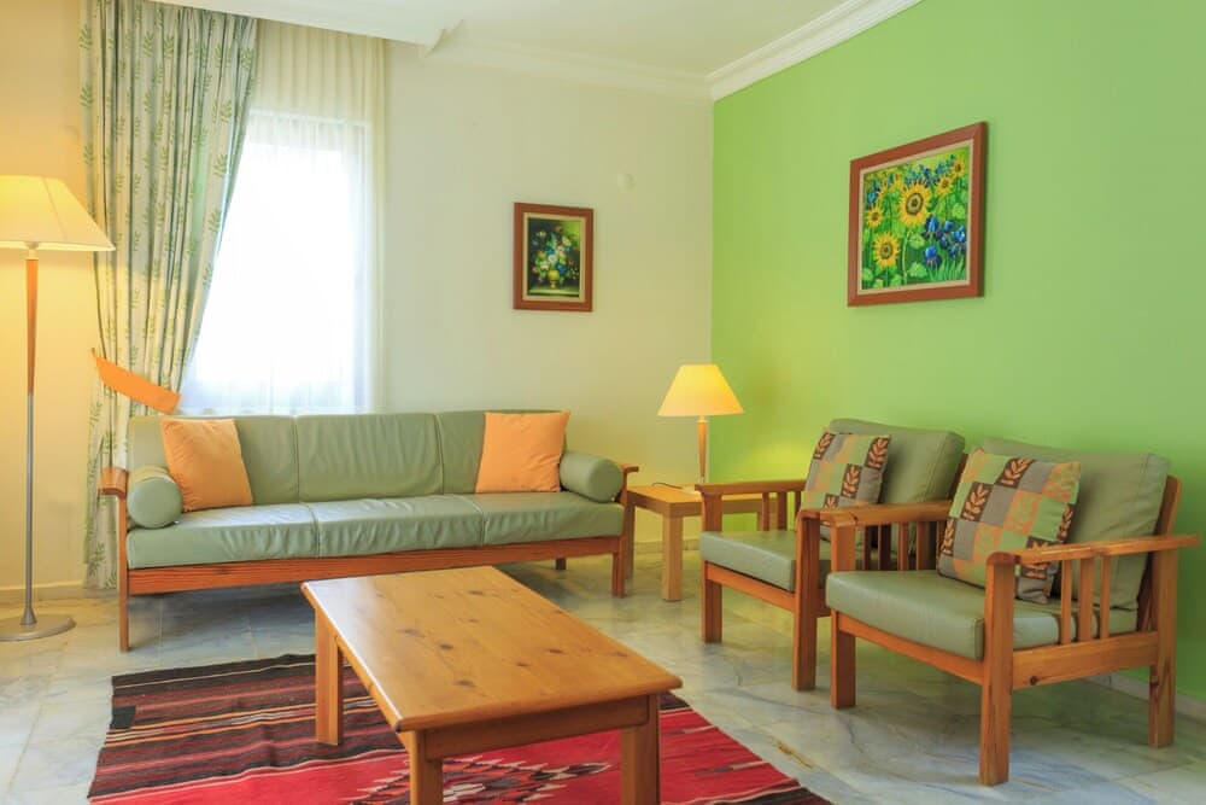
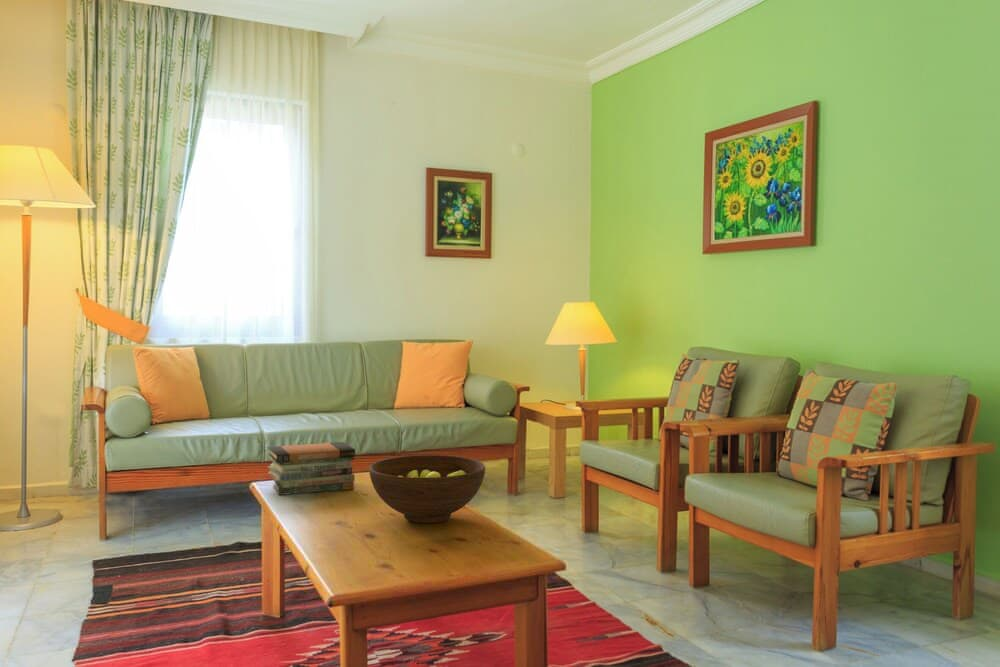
+ fruit bowl [368,454,486,524]
+ book stack [267,441,356,496]
